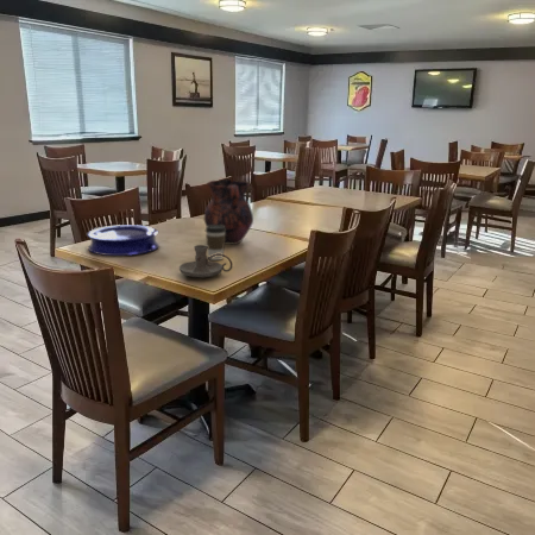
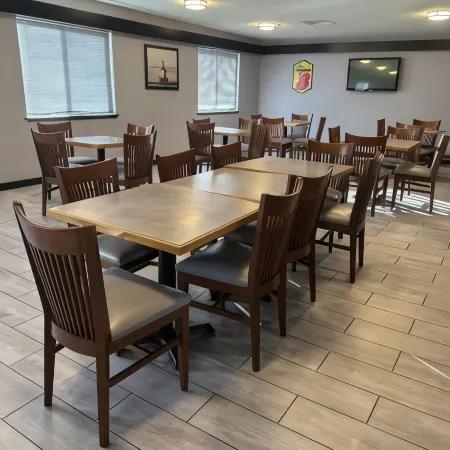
- candle holder [178,244,234,278]
- coffee cup [204,225,226,262]
- plate [86,224,160,257]
- vase [203,178,254,246]
